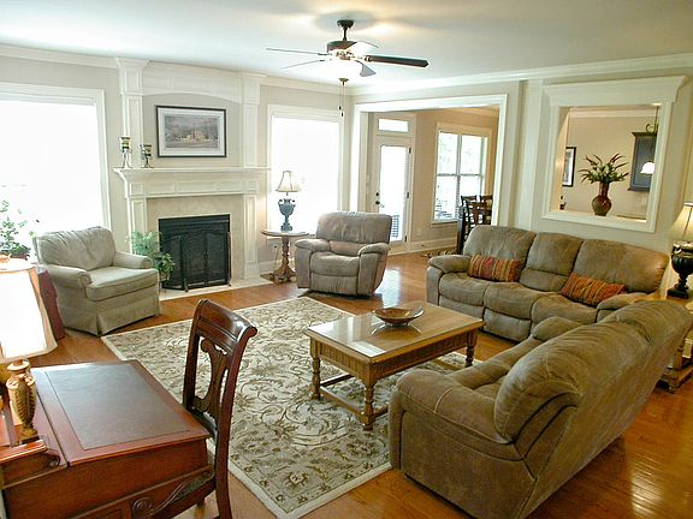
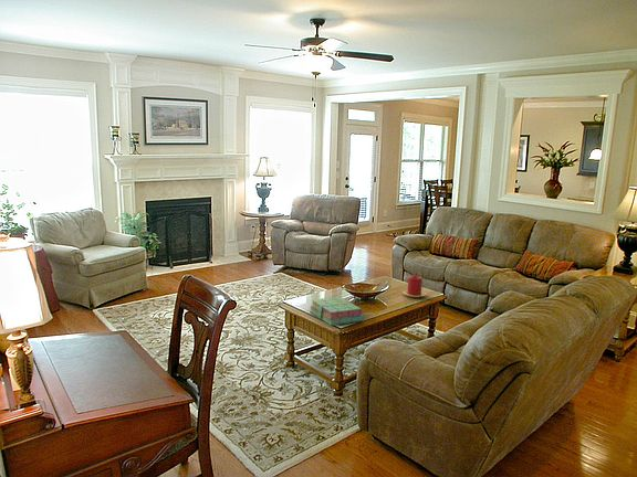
+ stack of books [309,296,365,327]
+ candle [401,275,427,298]
